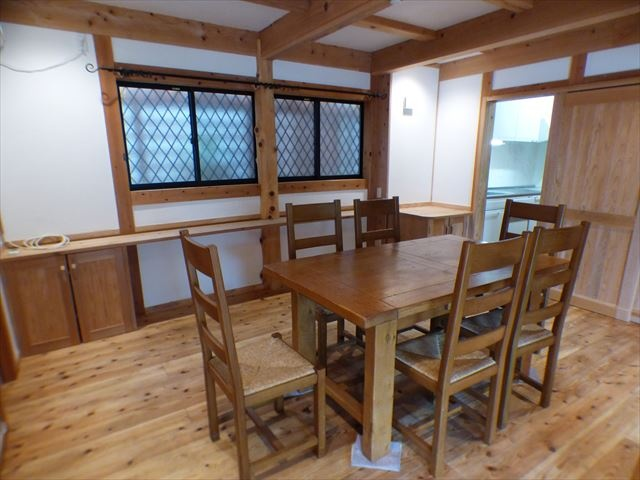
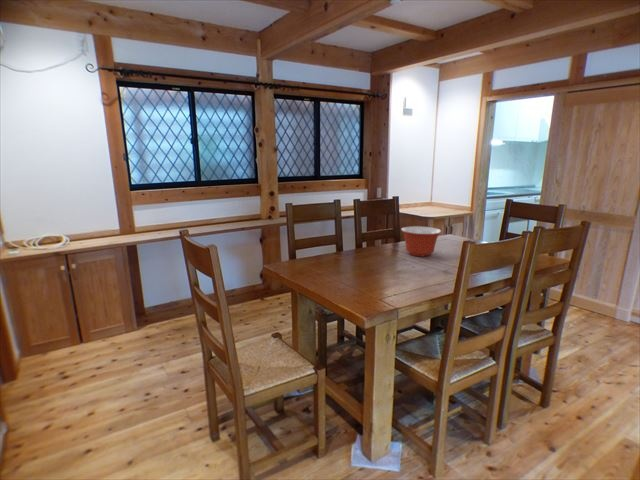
+ mixing bowl [400,225,442,257]
